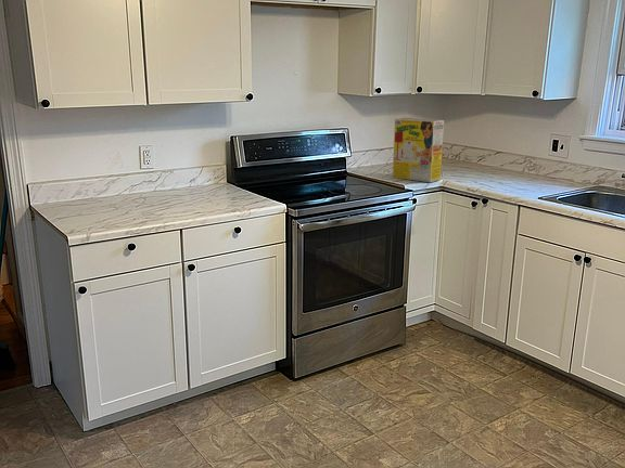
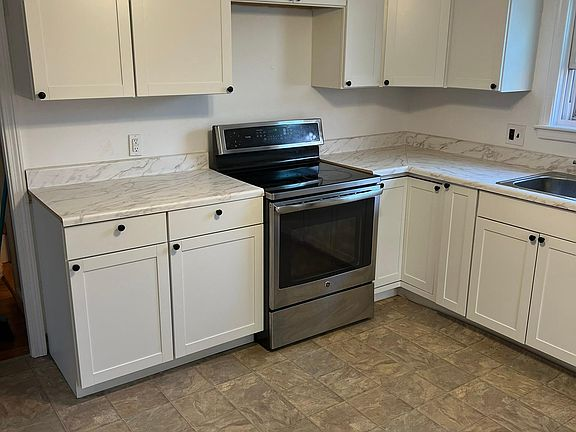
- cereal box [392,117,445,183]
